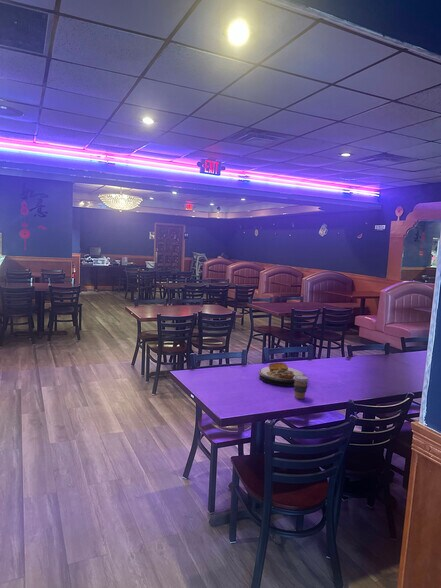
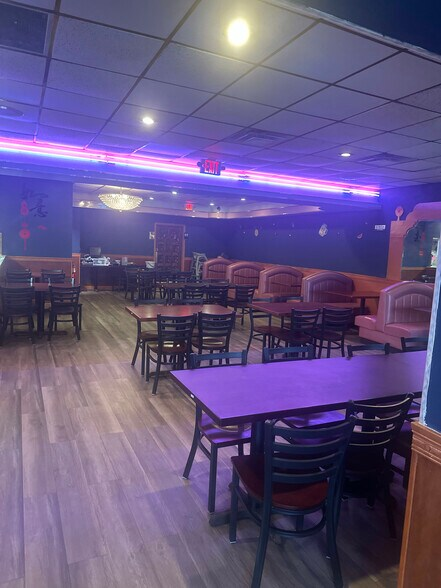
- coffee cup [293,375,310,400]
- plate [258,362,306,387]
